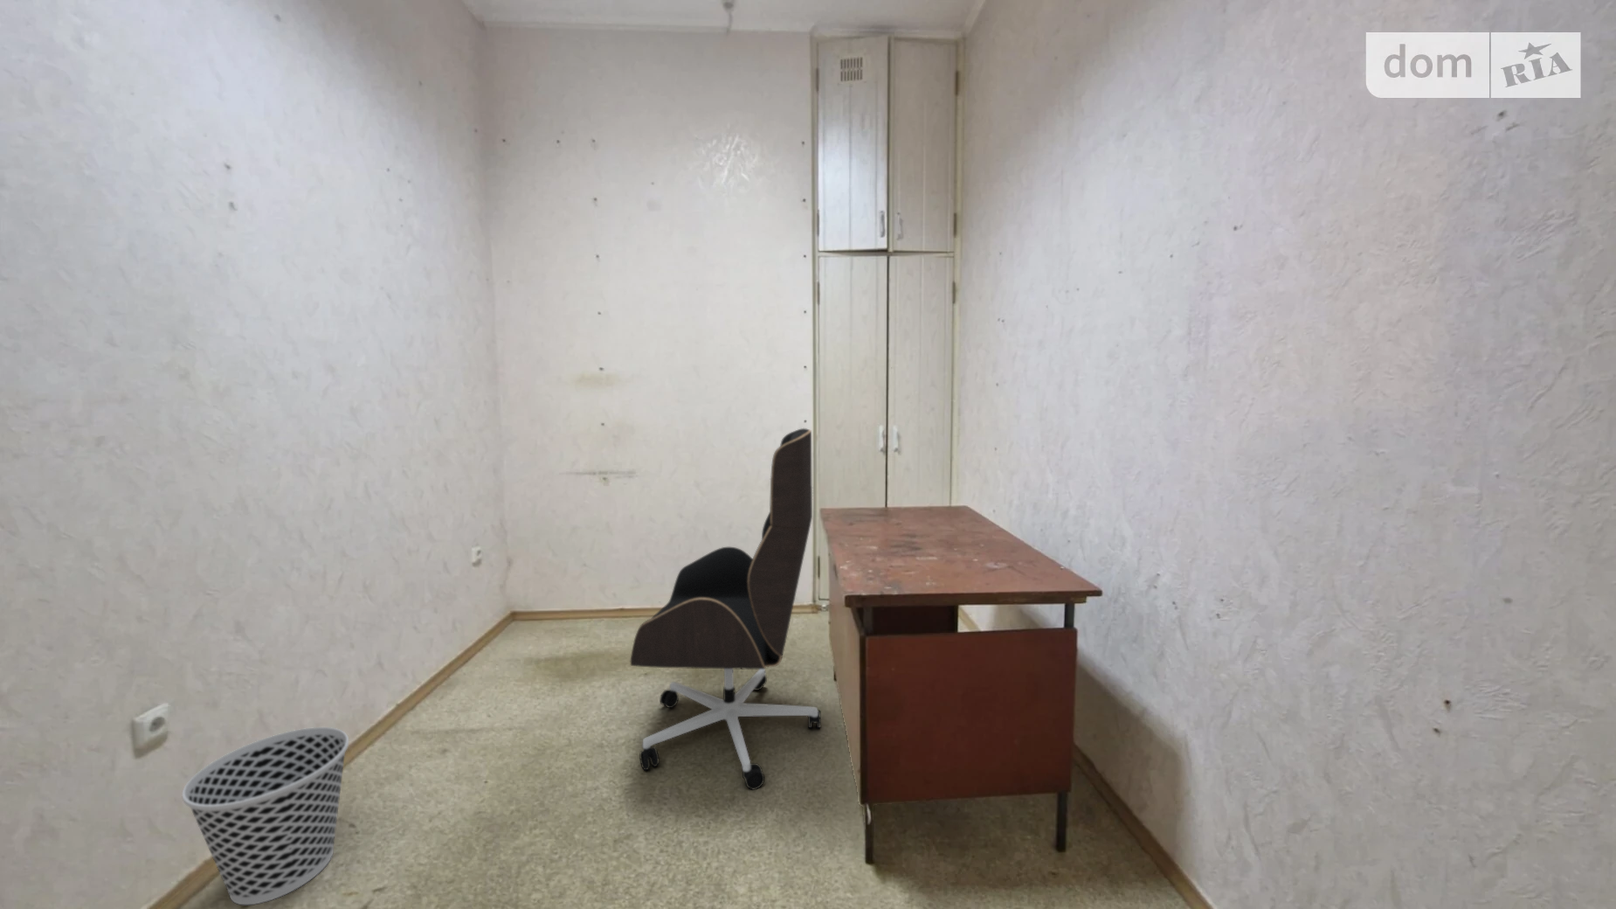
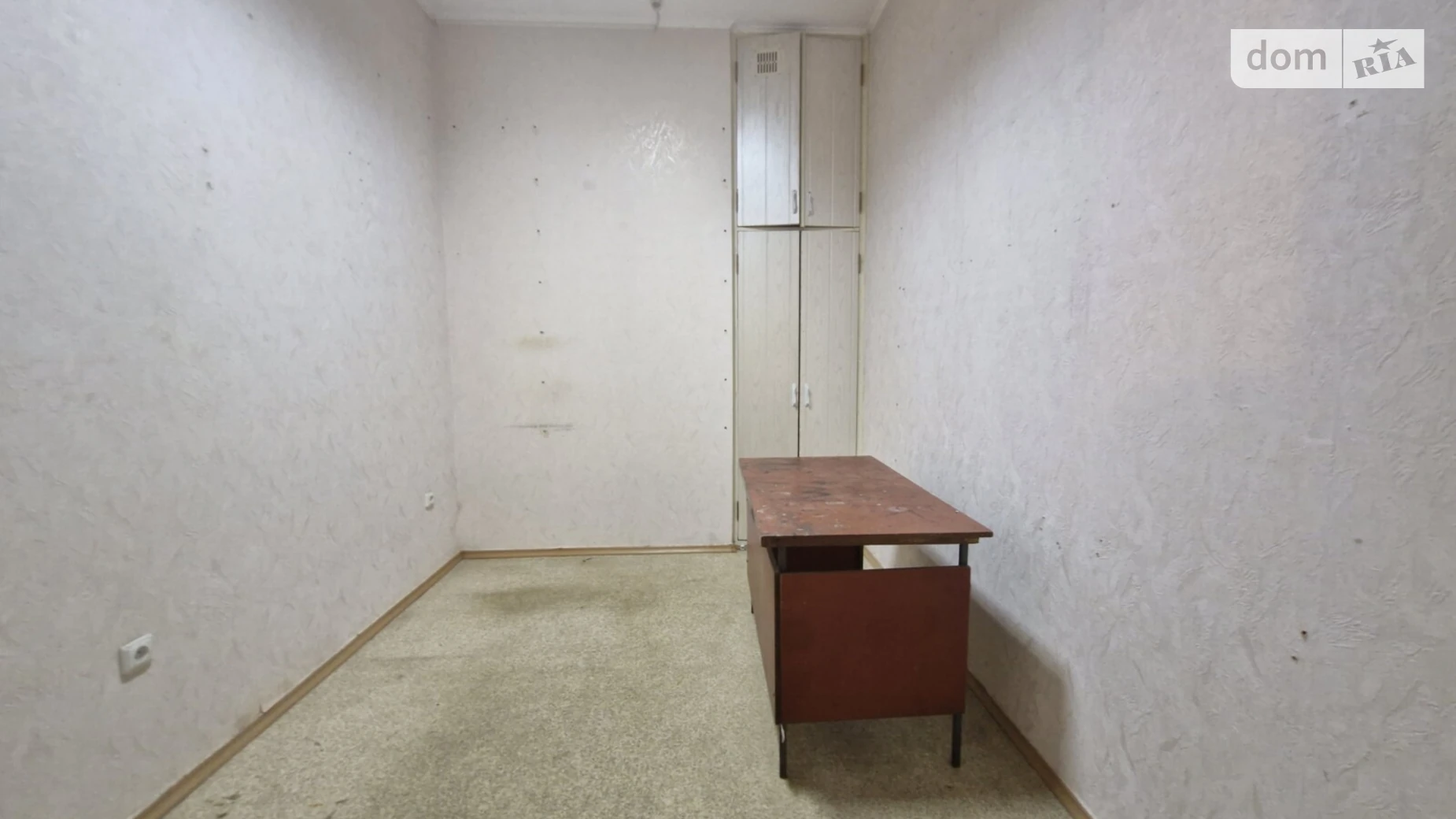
- wastebasket [181,726,350,906]
- office chair [629,427,822,791]
